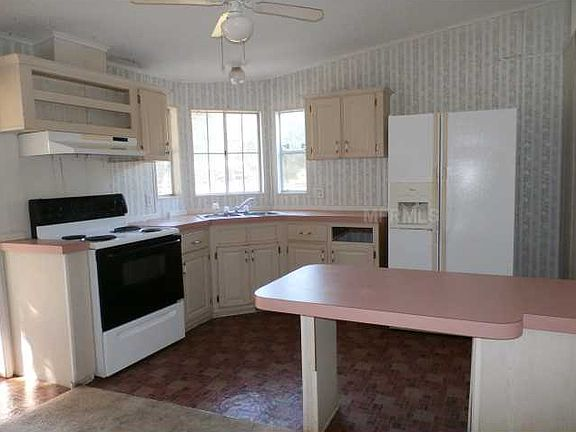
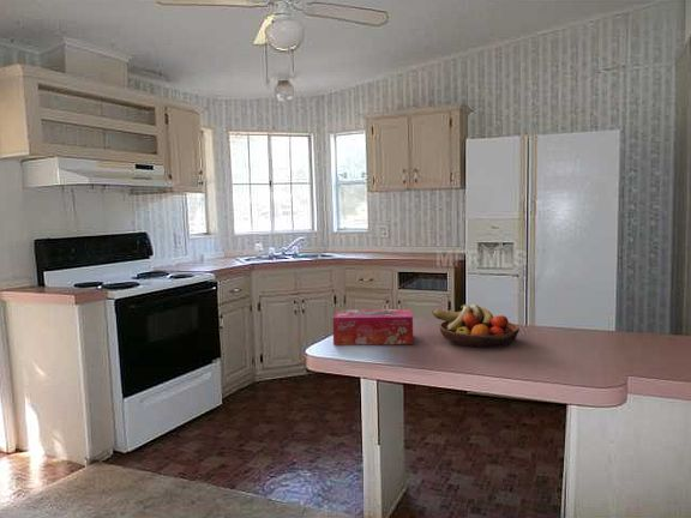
+ fruit bowl [431,303,521,348]
+ tissue box [331,308,414,347]
